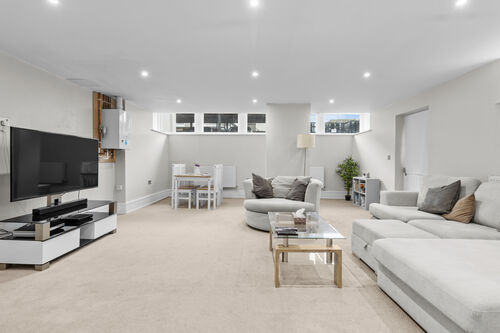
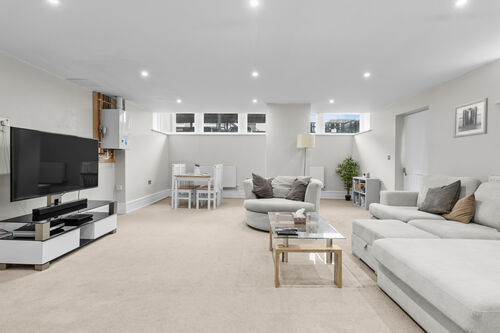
+ wall art [453,97,489,139]
